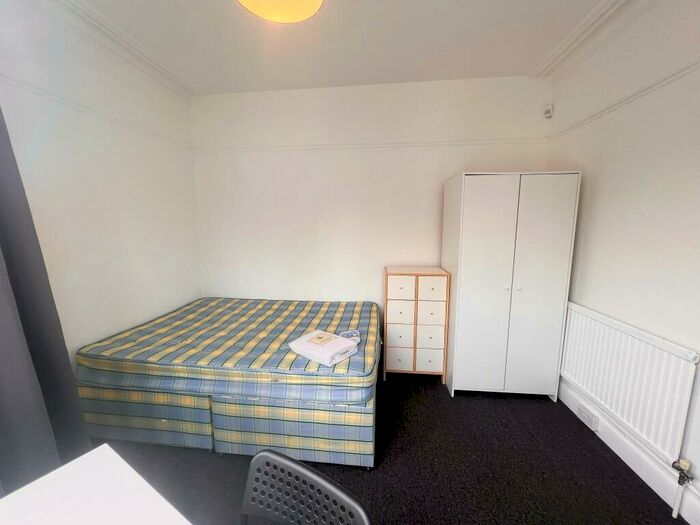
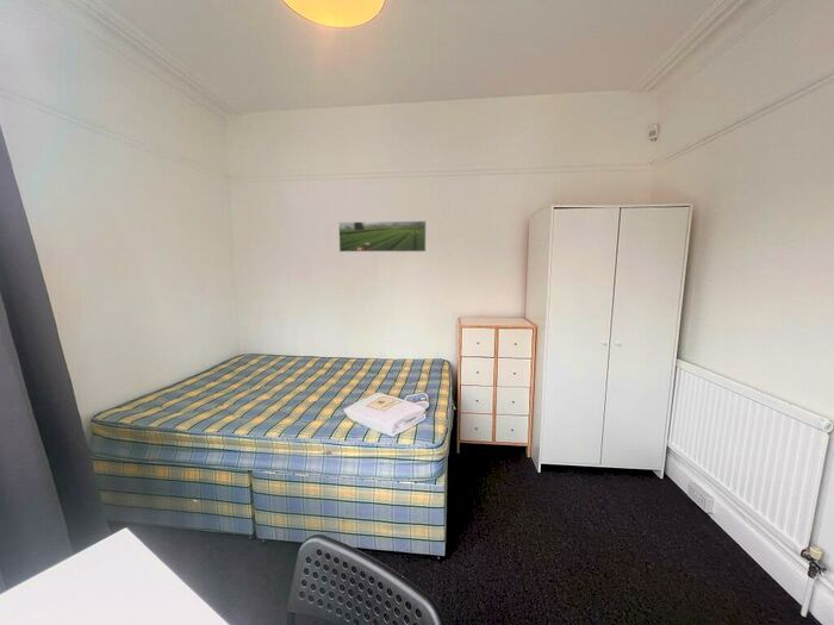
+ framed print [337,220,428,254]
